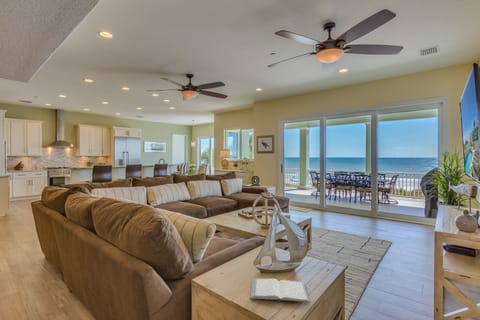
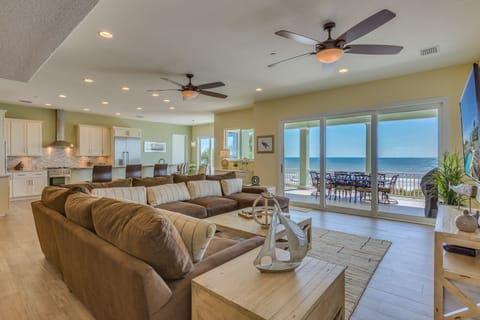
- book [249,278,311,303]
